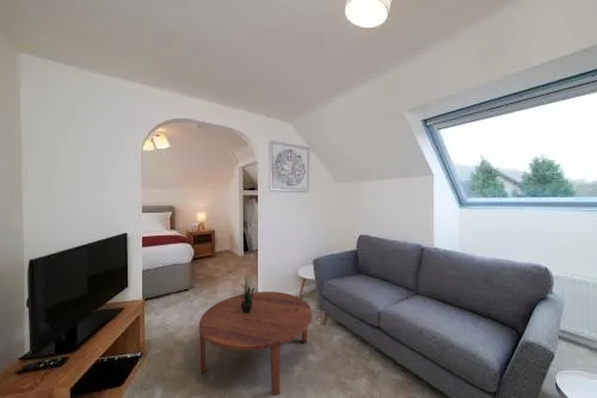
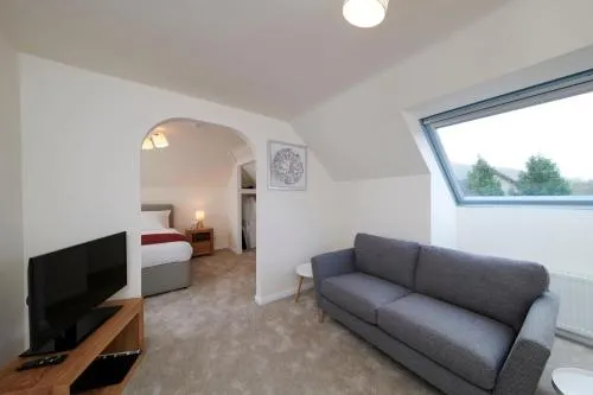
- potted plant [238,274,259,313]
- coffee table [198,290,313,397]
